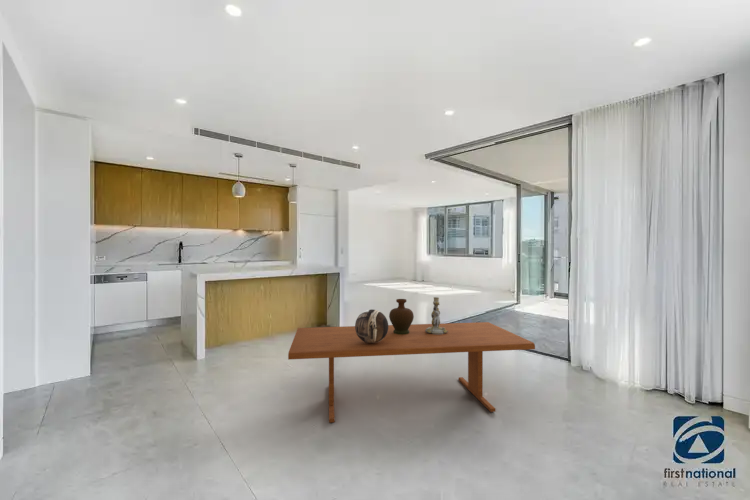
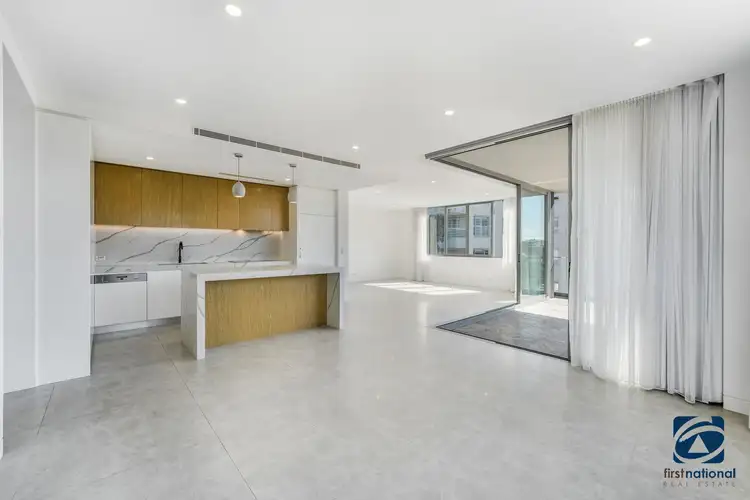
- table [287,321,536,424]
- decorative bowl [354,308,389,344]
- decorative vase [388,298,415,335]
- candlestick [425,296,448,335]
